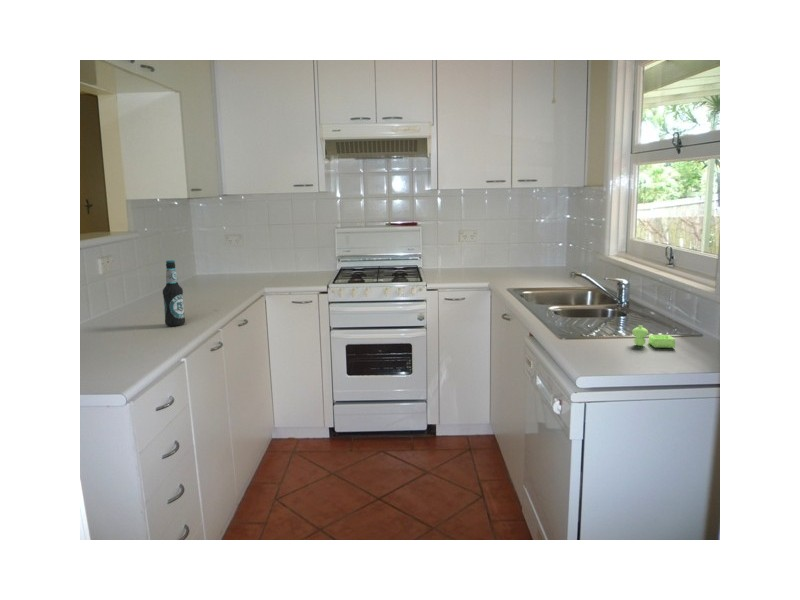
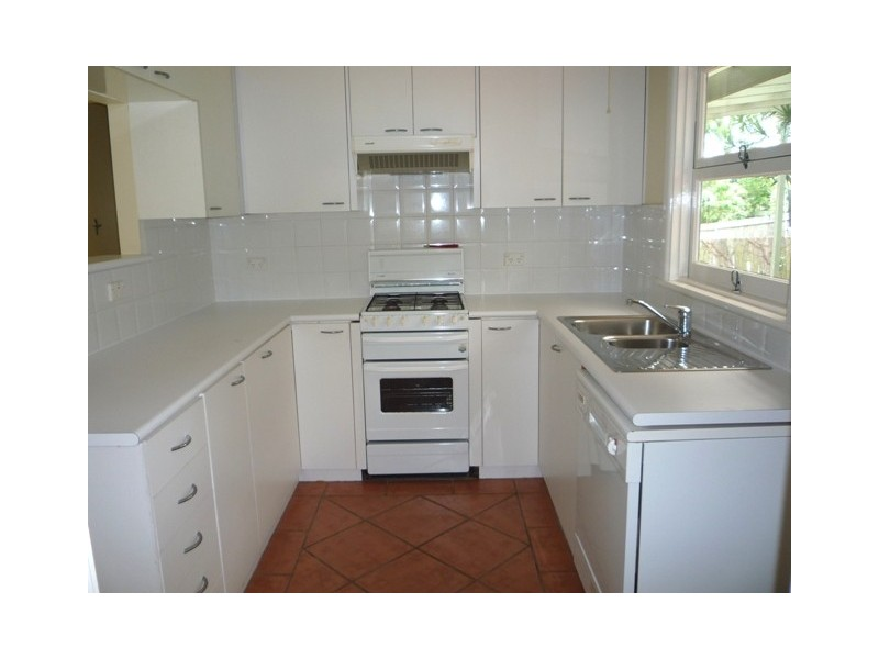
- bottle [162,259,186,327]
- soap dispenser [631,324,676,349]
